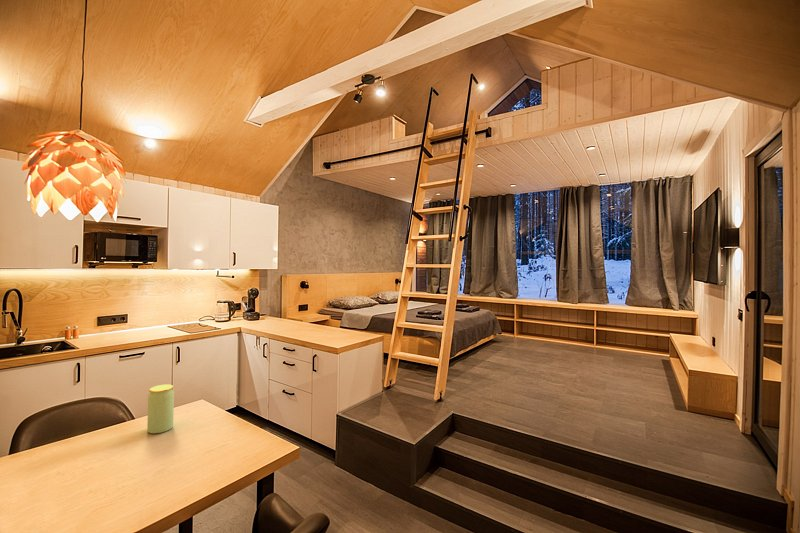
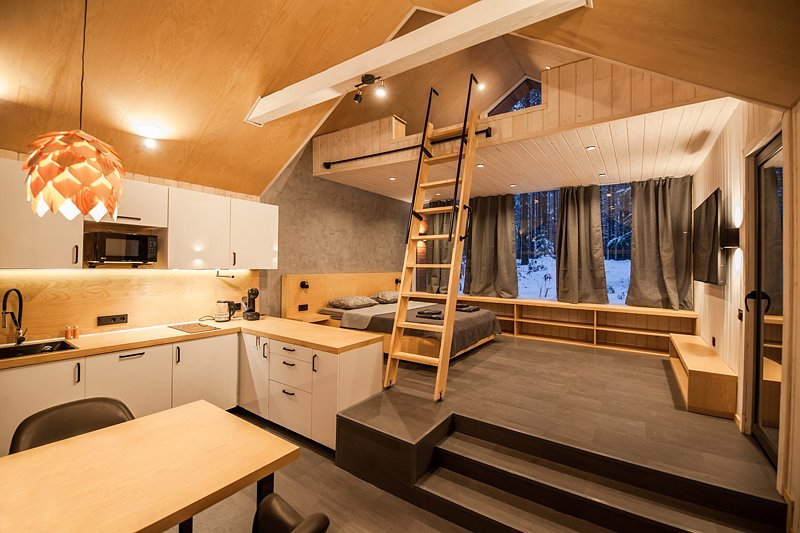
- jar [146,384,175,434]
